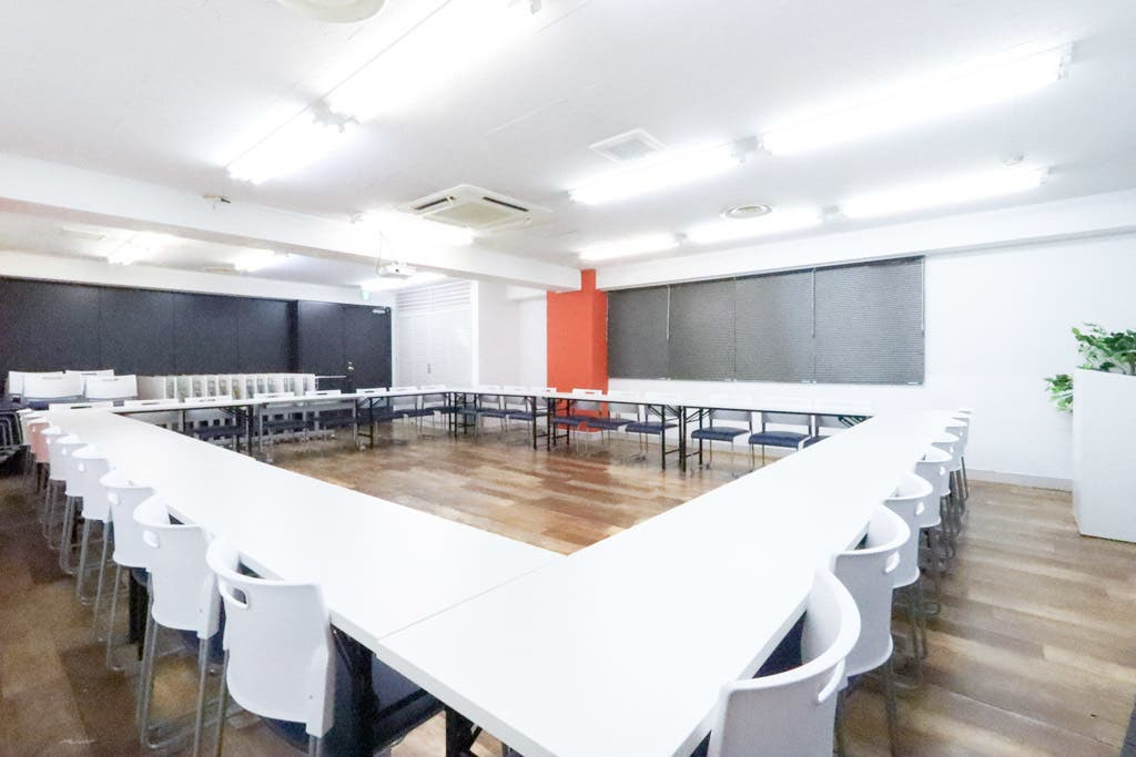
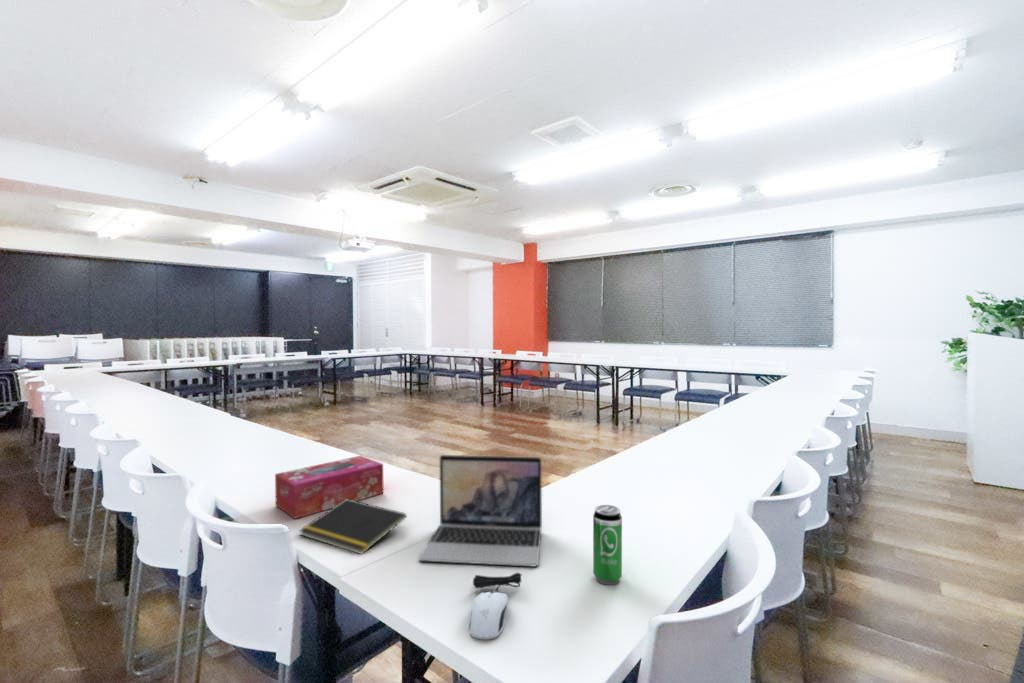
+ laptop [418,454,543,567]
+ tissue box [274,455,384,520]
+ computer mouse [467,572,523,641]
+ beverage can [592,504,623,586]
+ notepad [298,499,407,555]
